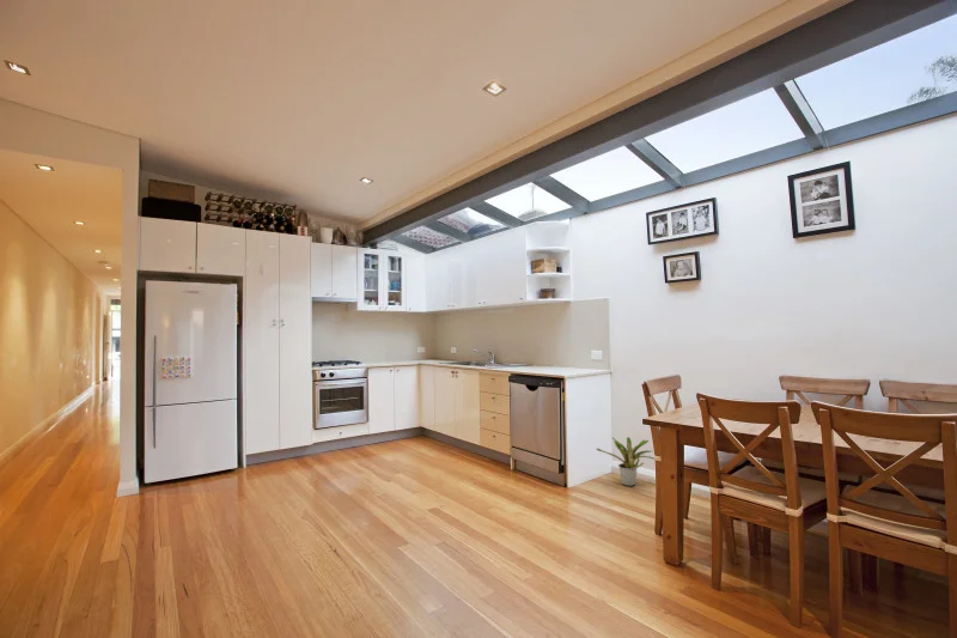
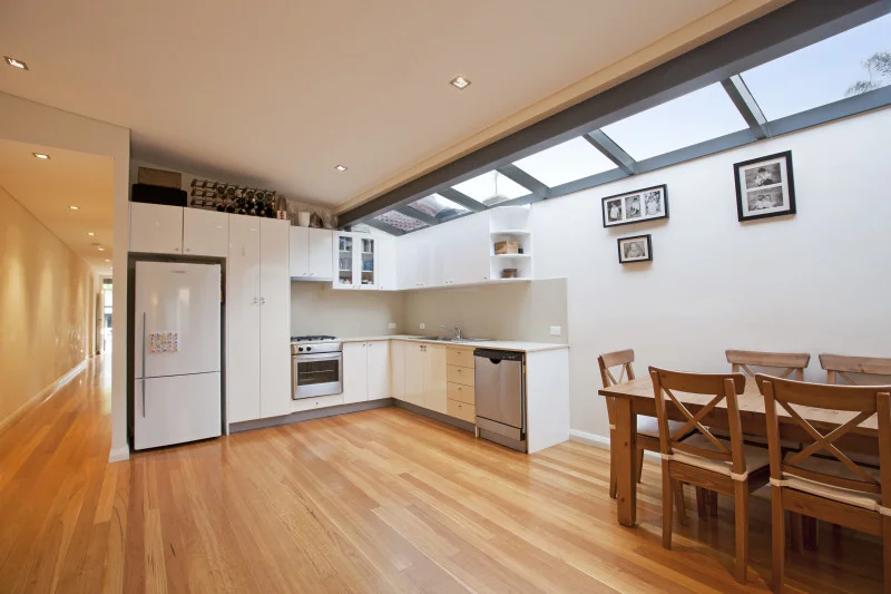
- potted plant [596,436,656,487]
